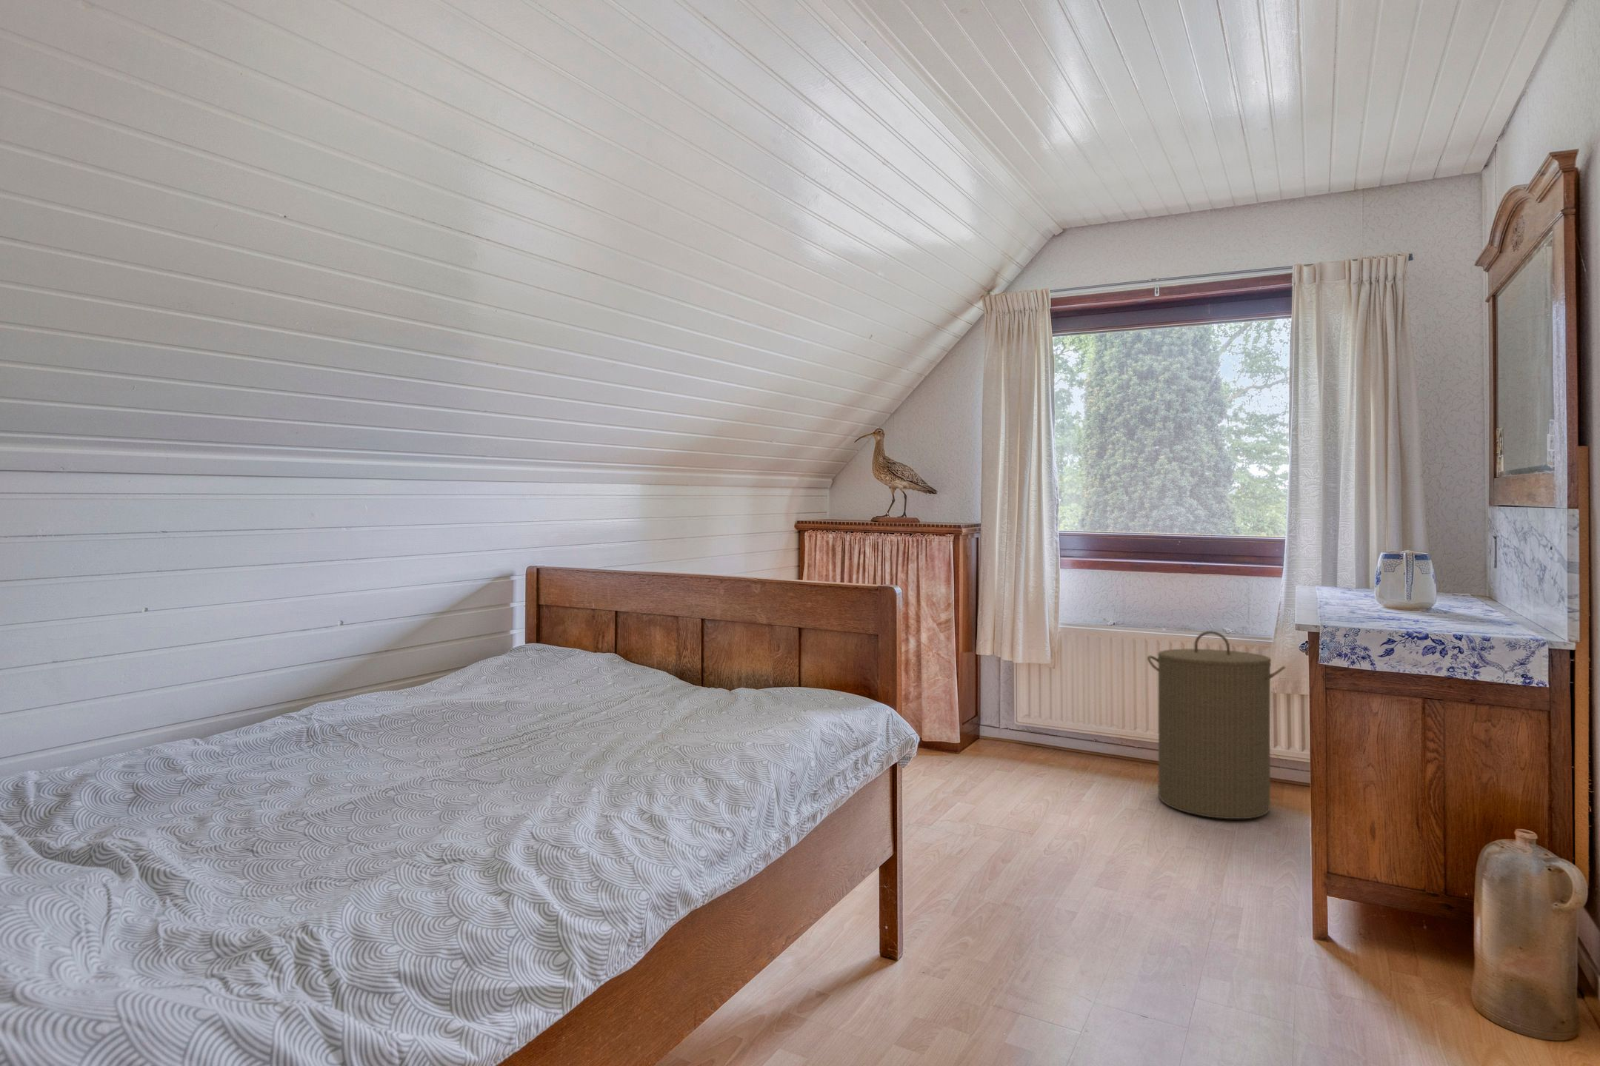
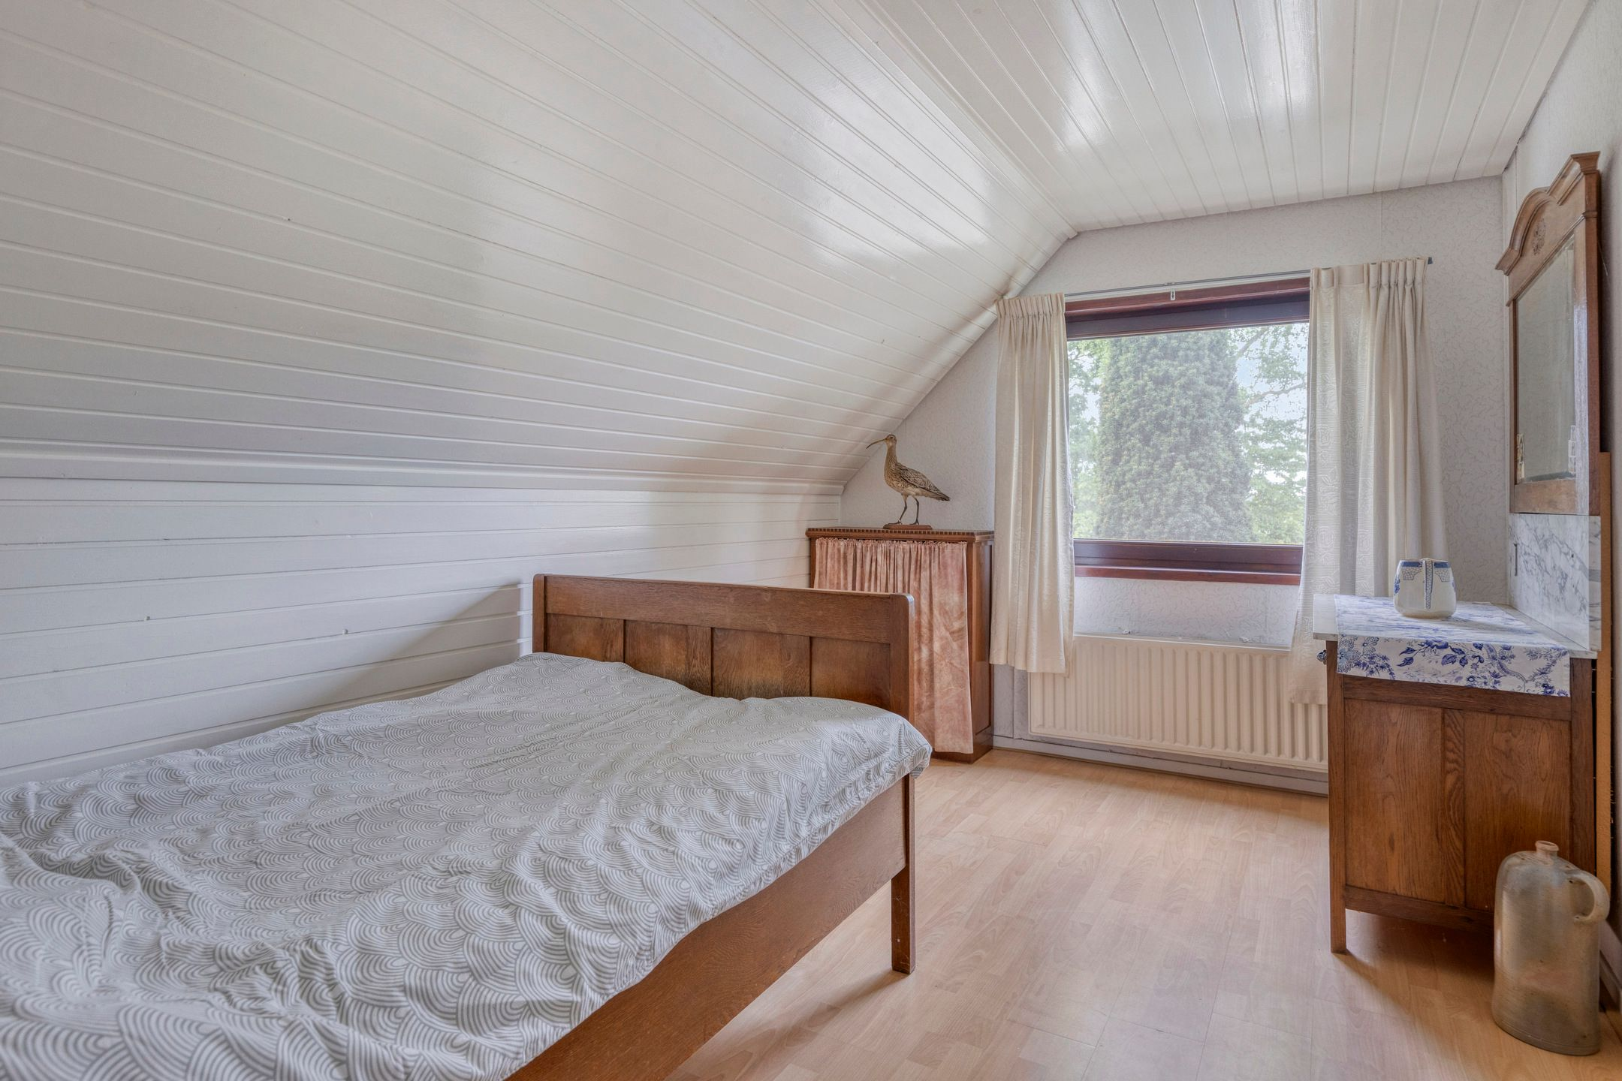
- laundry hamper [1146,631,1286,820]
